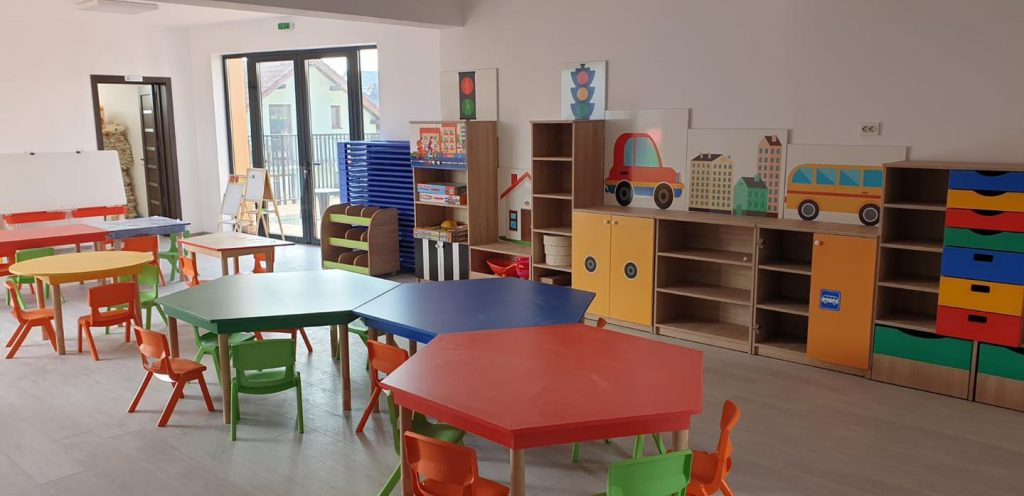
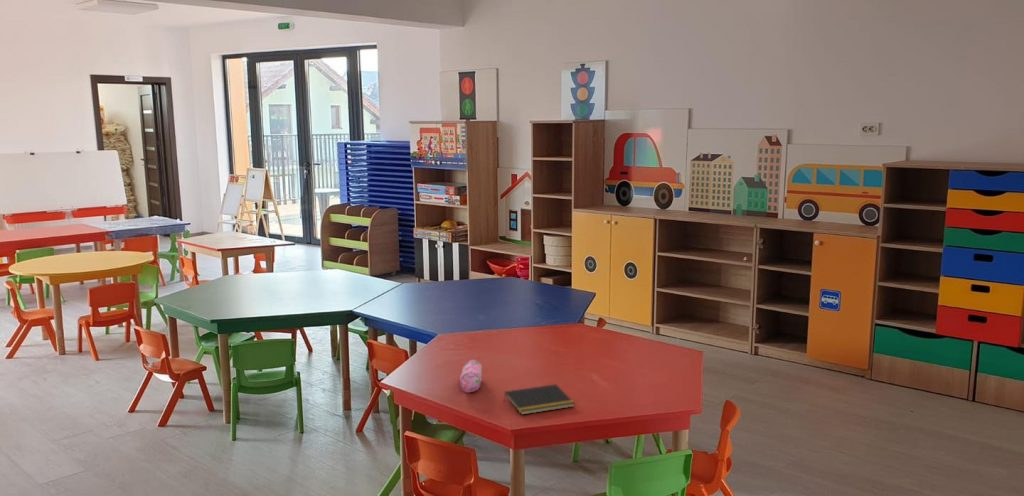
+ pencil case [459,359,483,393]
+ notepad [502,383,576,416]
